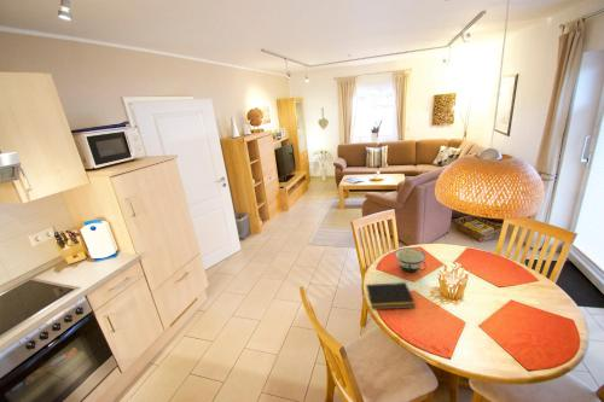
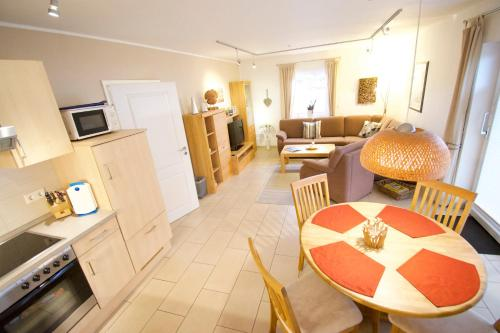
- bowl [394,246,428,273]
- notepad [365,281,417,310]
